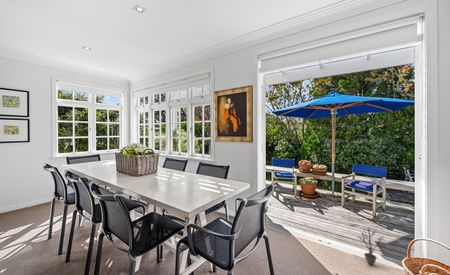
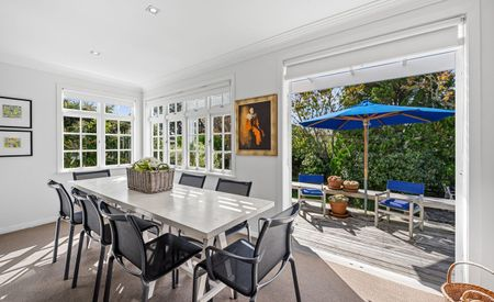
- decorative plant [352,226,386,266]
